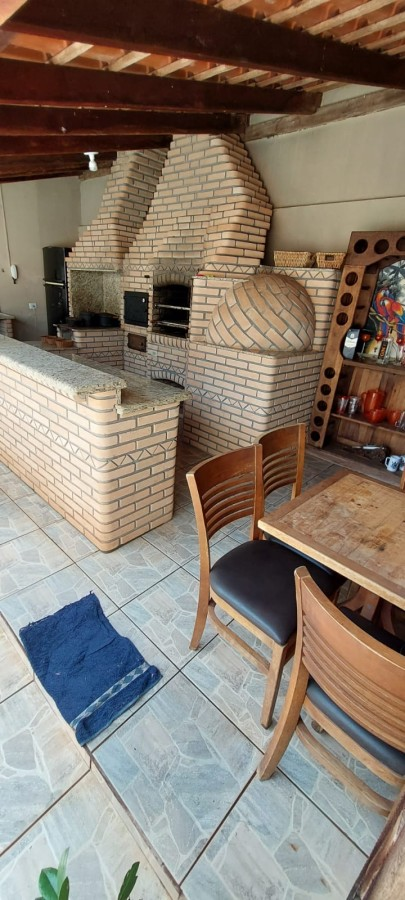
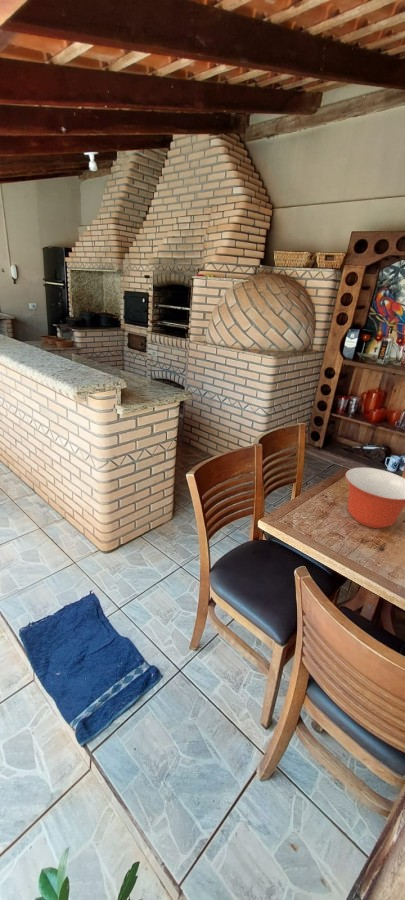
+ mixing bowl [344,467,405,529]
